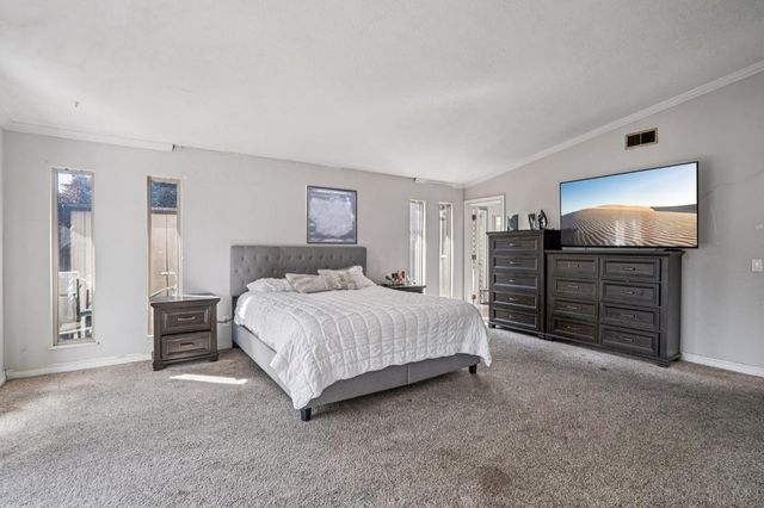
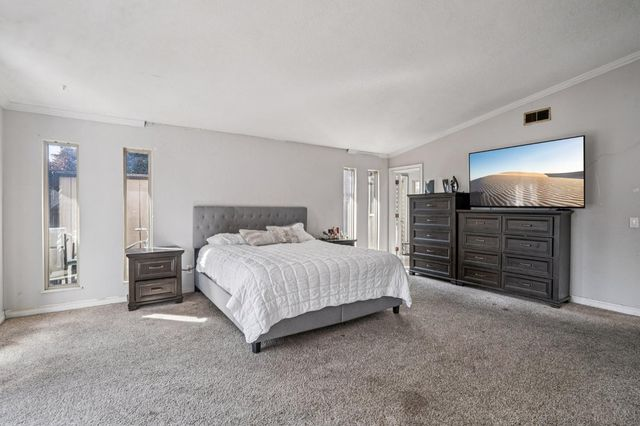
- wall art [304,184,358,246]
